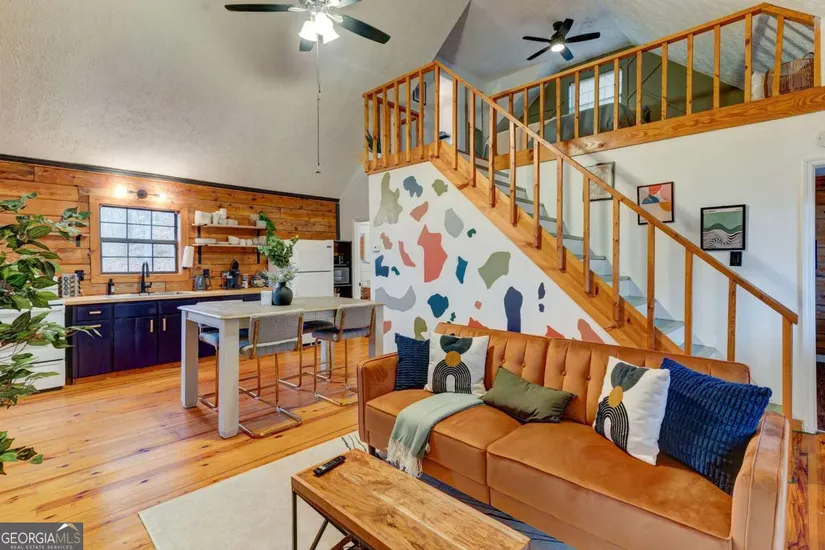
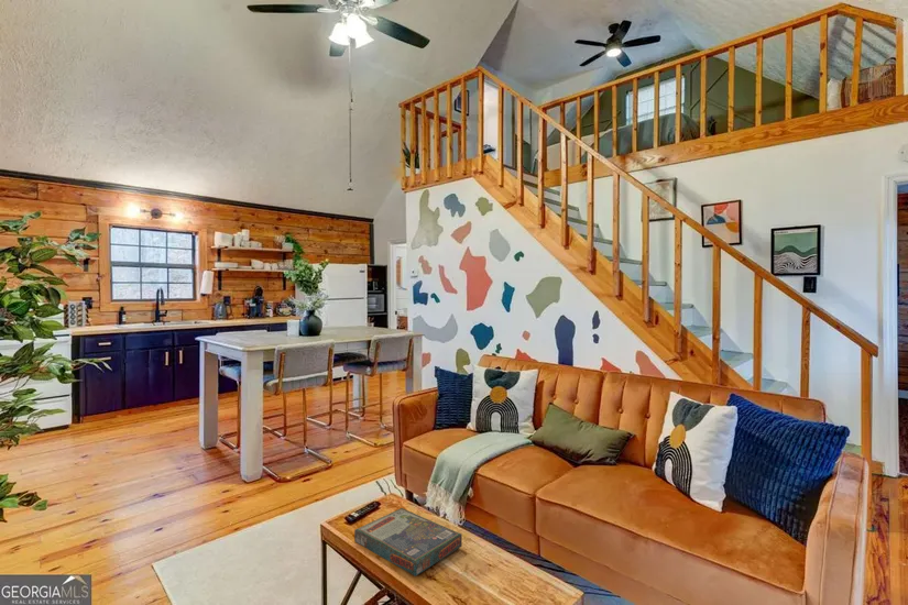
+ board game [353,507,463,578]
